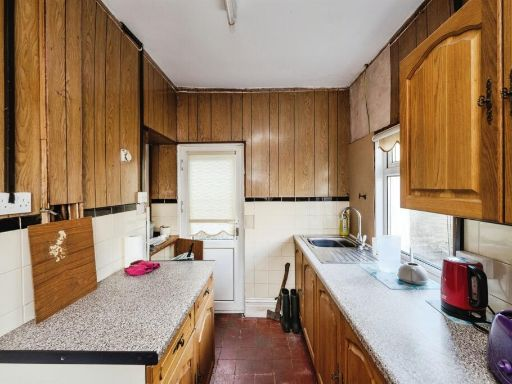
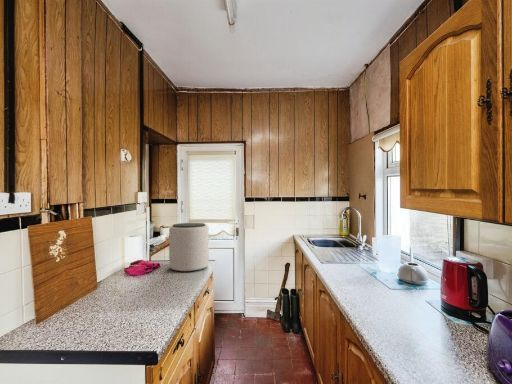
+ plant pot [168,222,210,273]
